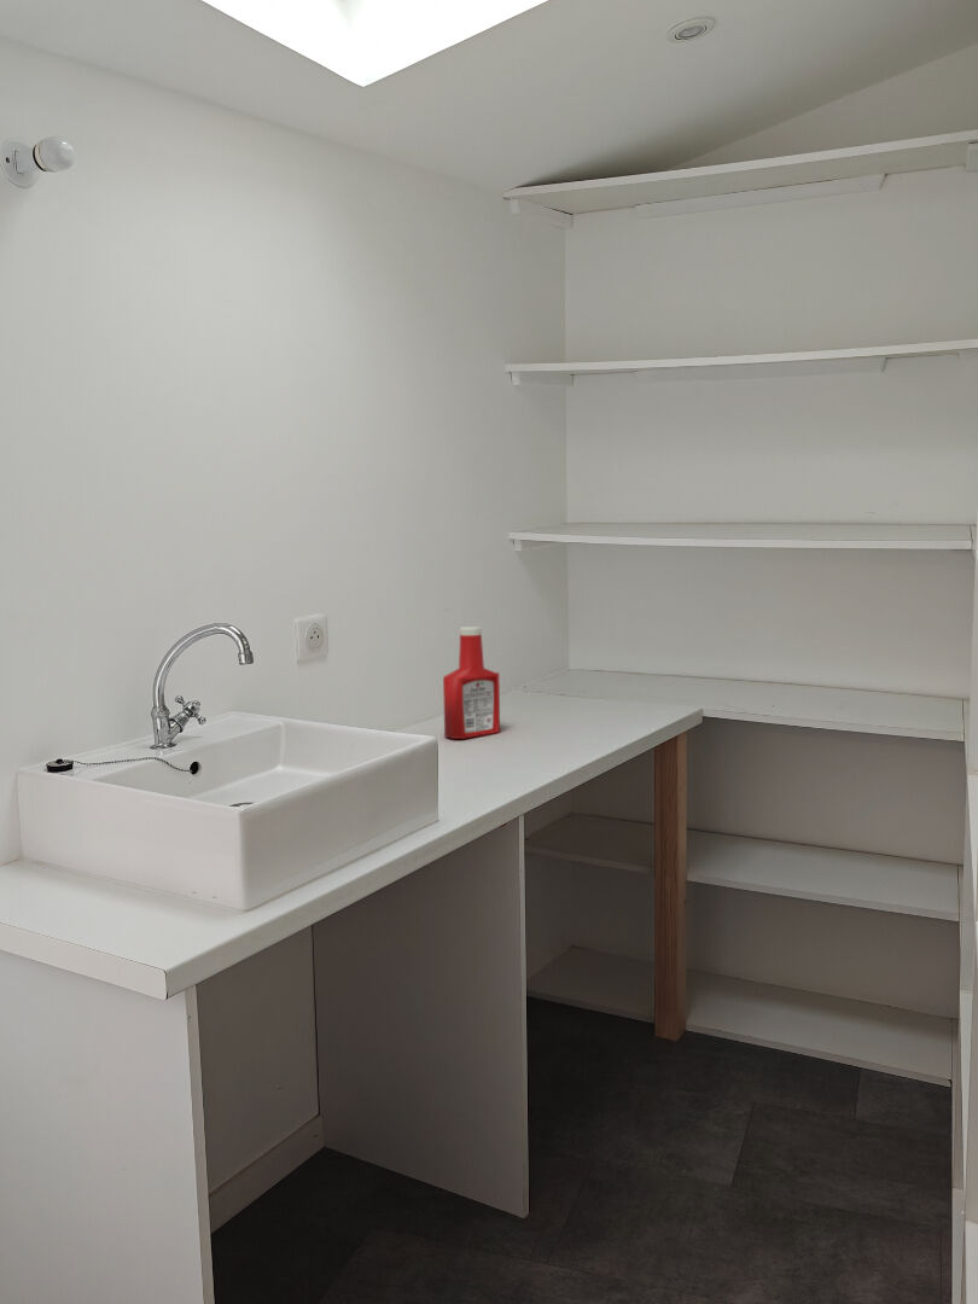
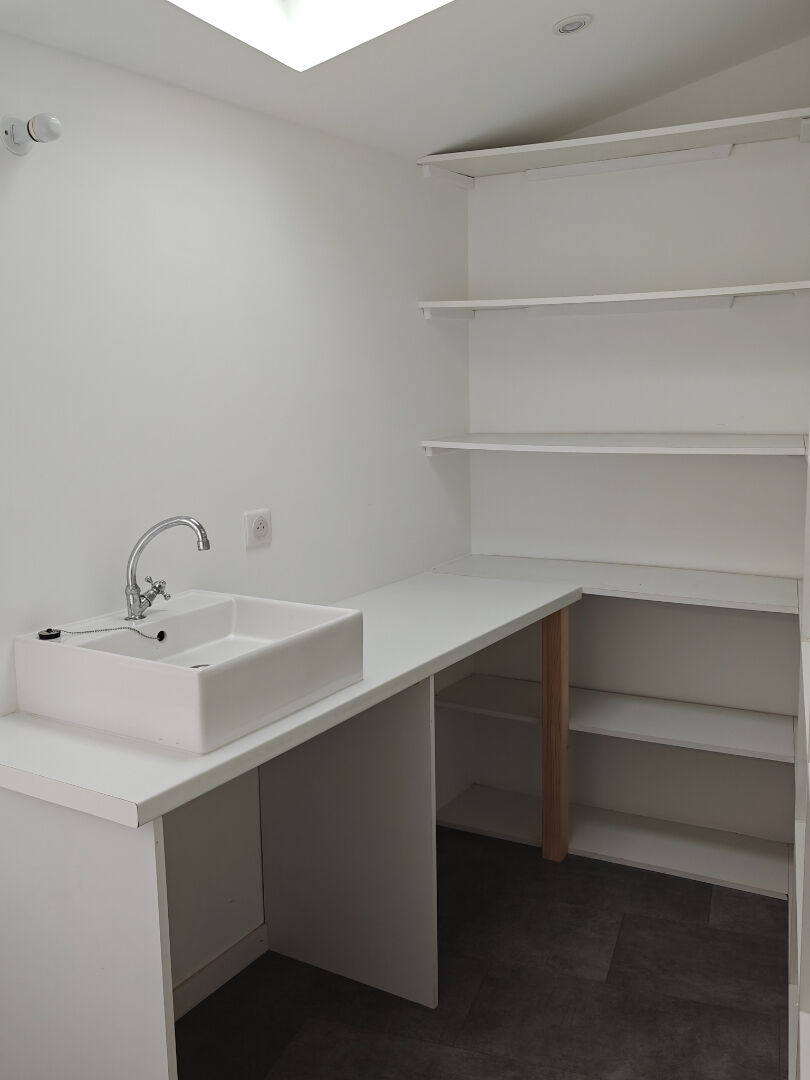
- soap bottle [442,625,501,740]
